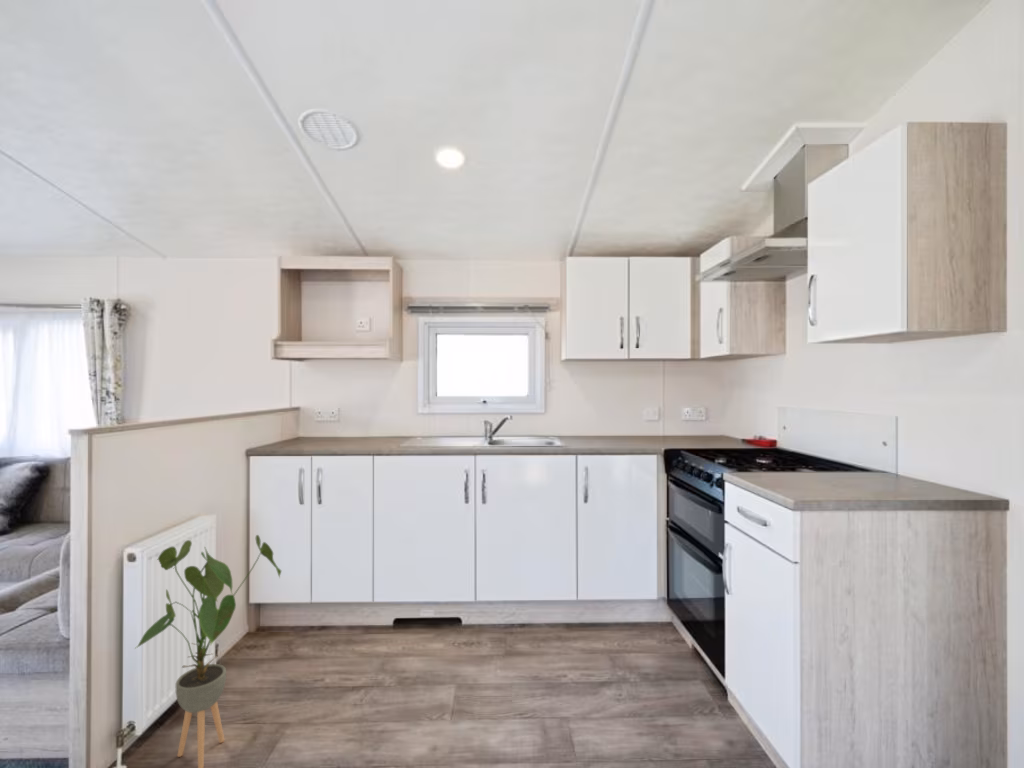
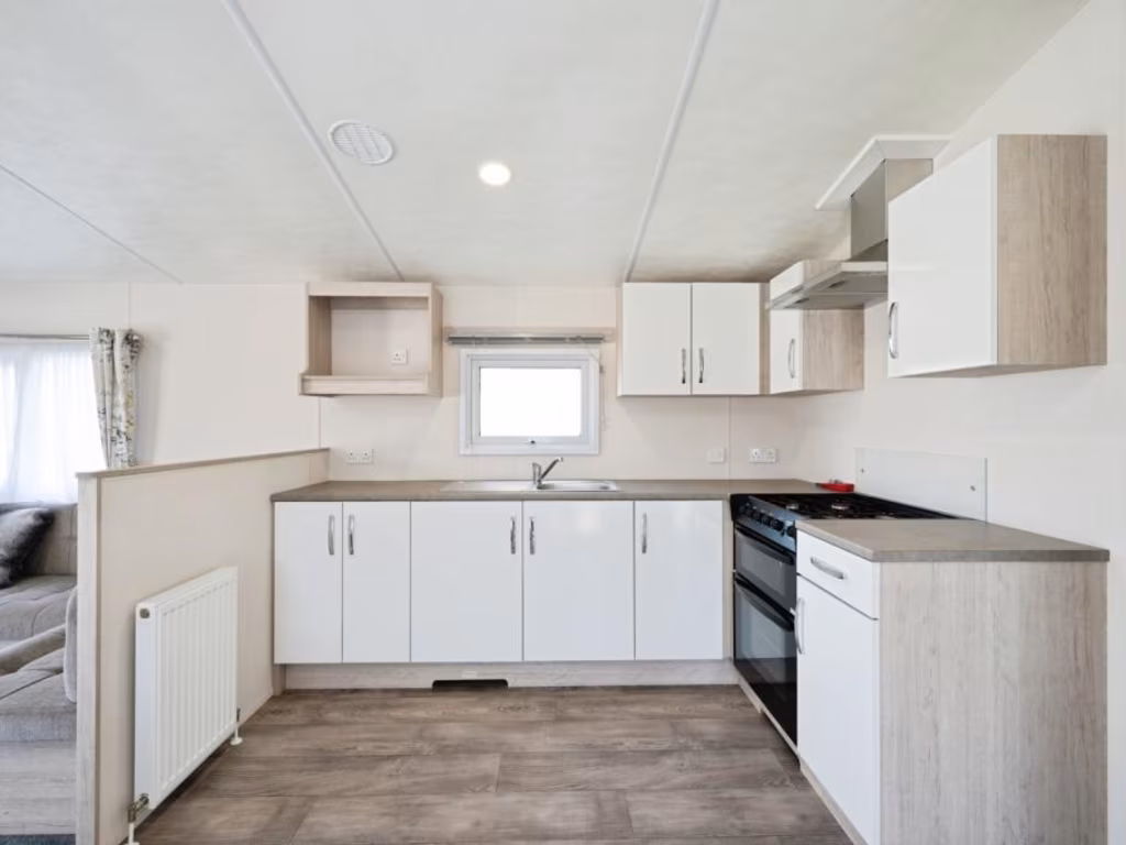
- house plant [133,534,282,768]
